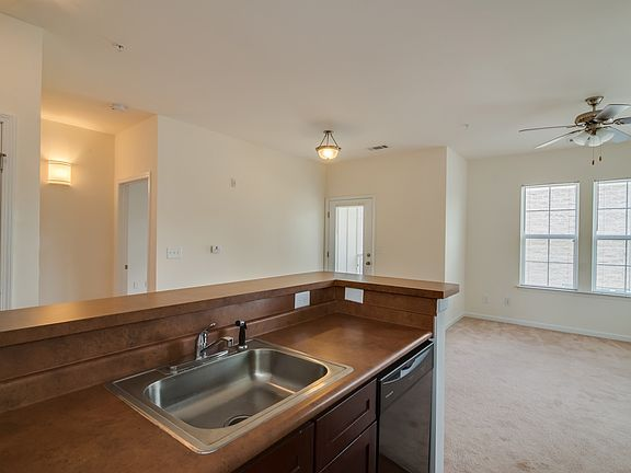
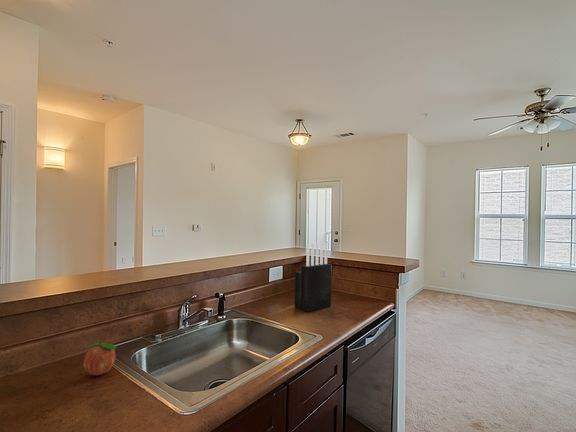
+ fruit [83,340,117,376]
+ knife block [294,242,333,313]
